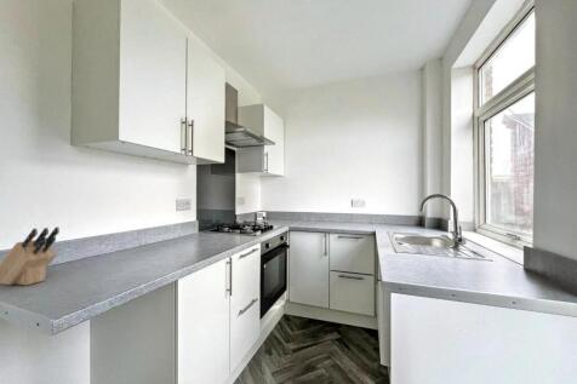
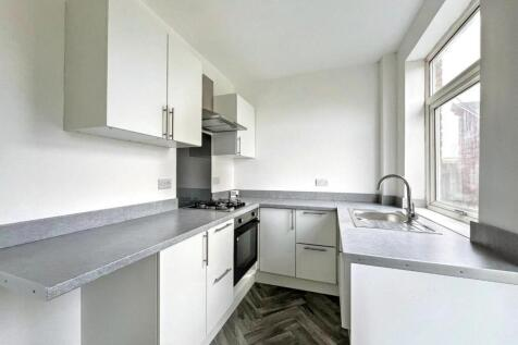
- knife block [0,225,61,286]
